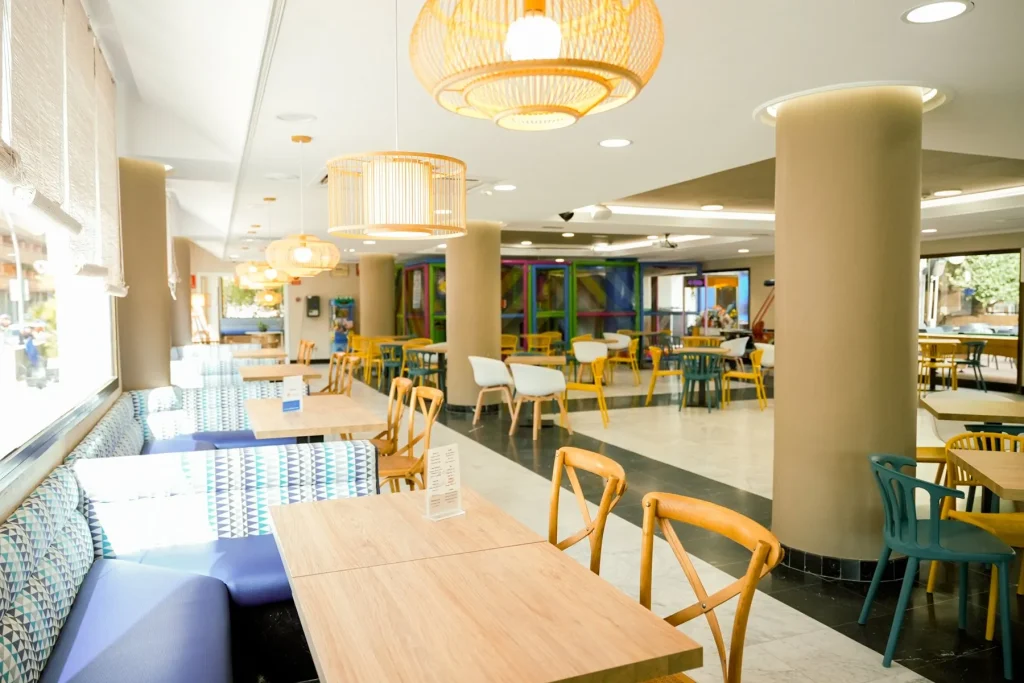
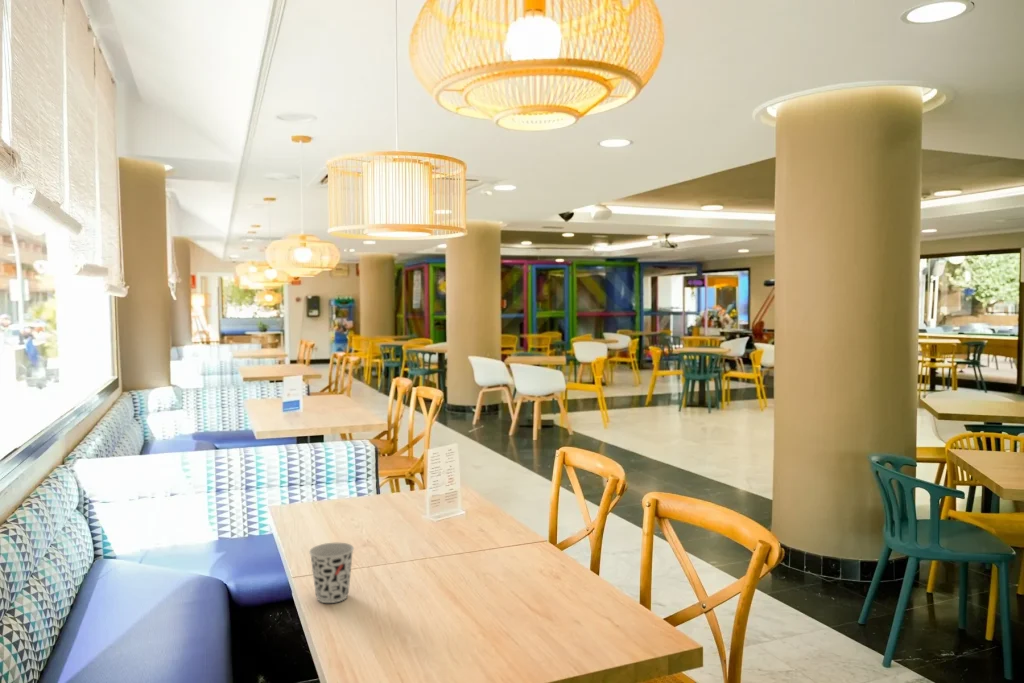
+ cup [308,542,355,604]
